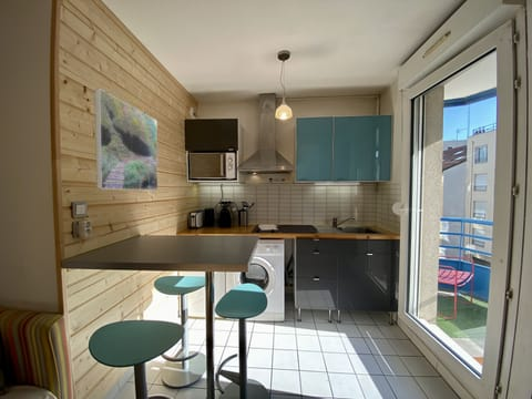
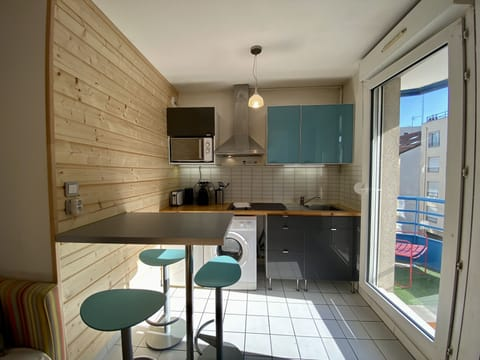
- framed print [94,88,158,192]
